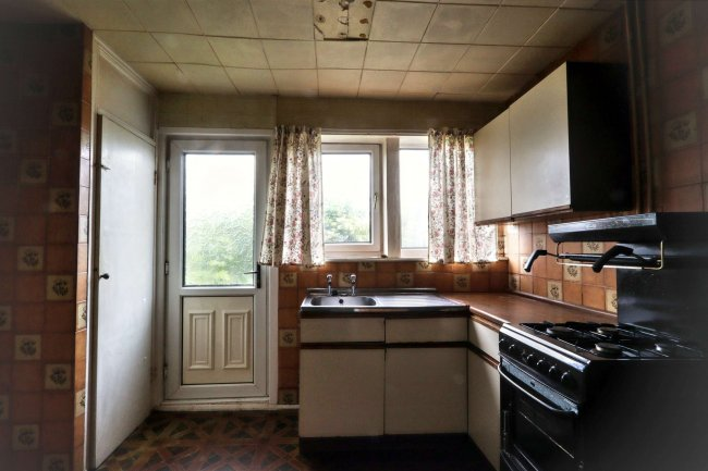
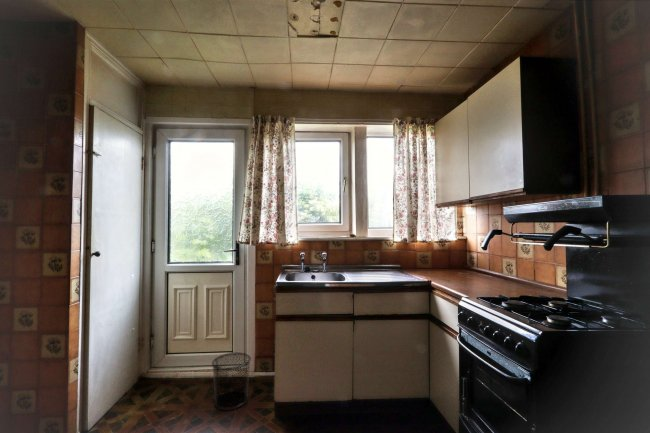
+ waste bin [211,352,252,411]
